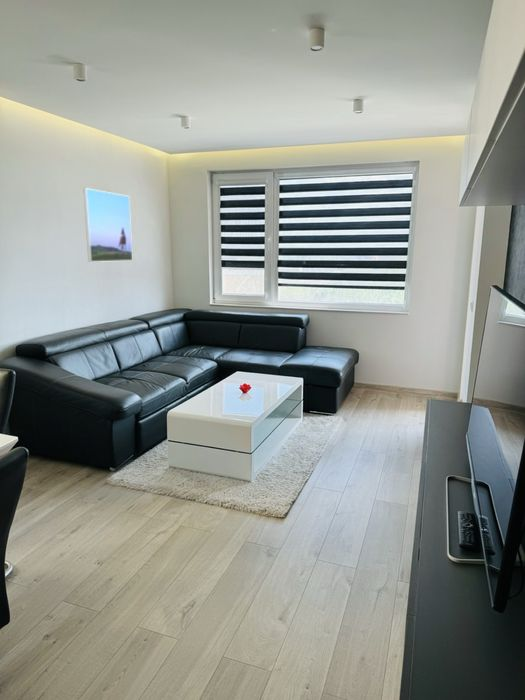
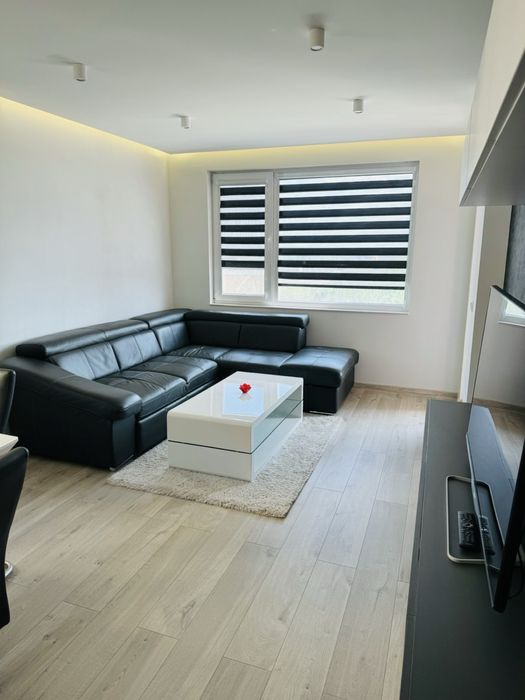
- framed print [82,187,134,263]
